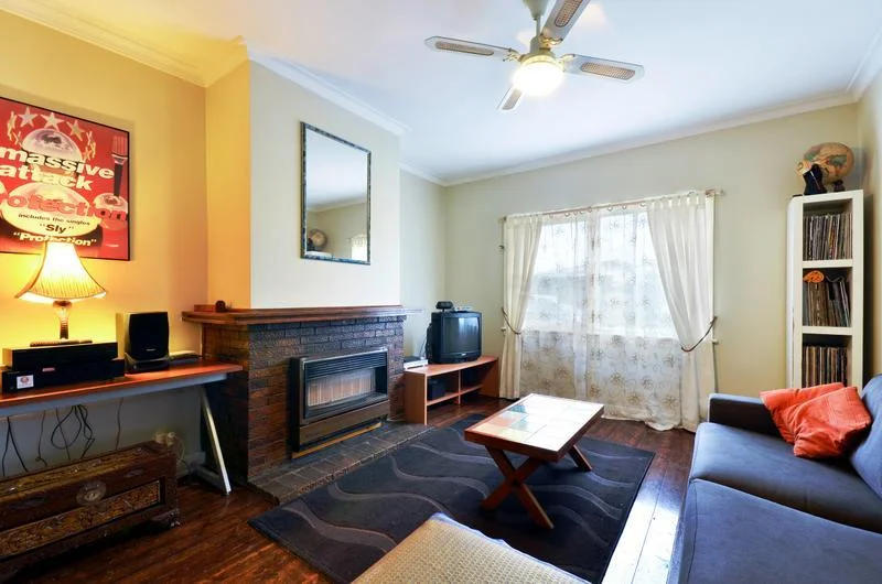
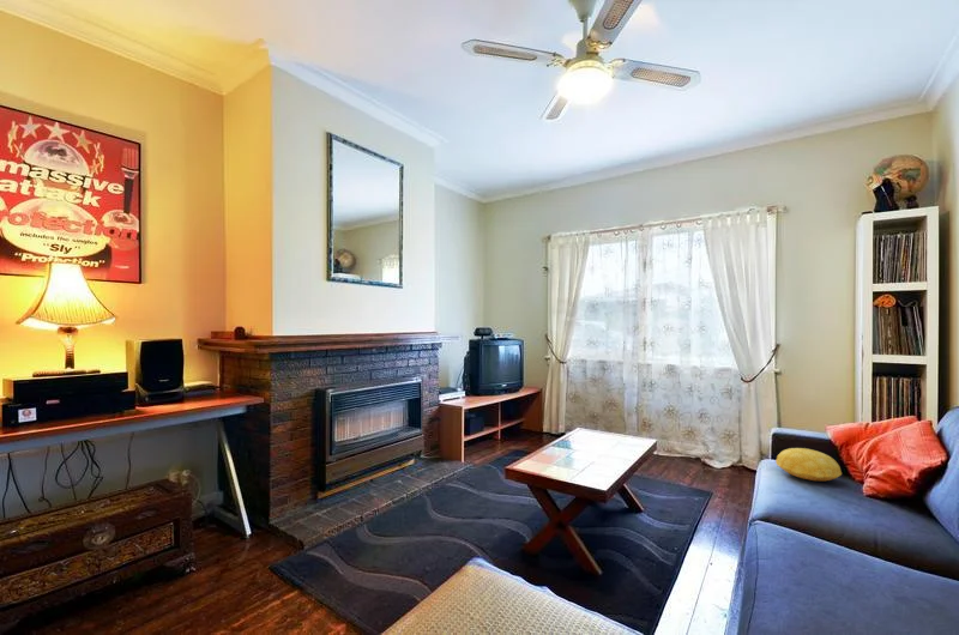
+ cushion [774,447,843,482]
